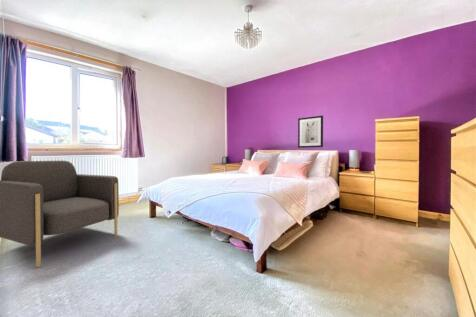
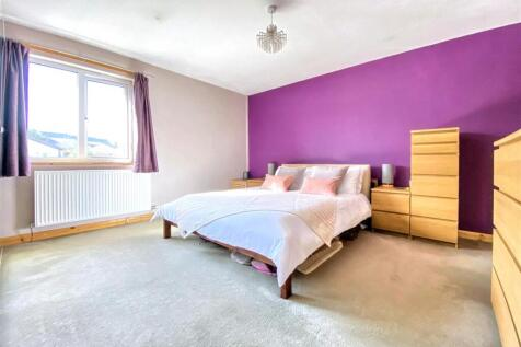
- armchair [0,160,120,268]
- wall art [297,115,324,149]
